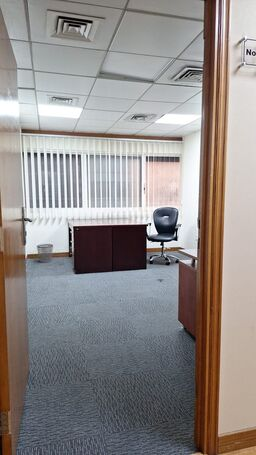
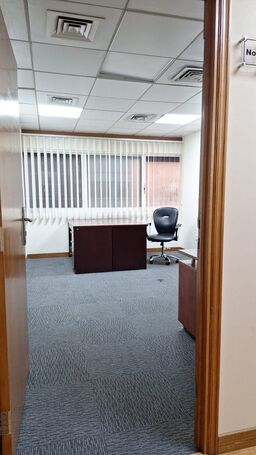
- wastebasket [36,243,54,263]
